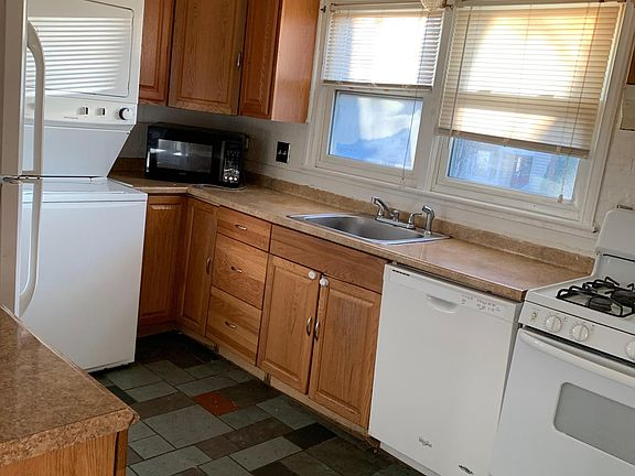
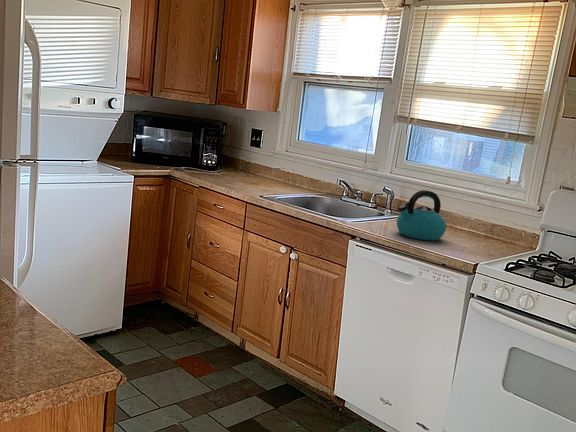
+ kettle [396,189,447,242]
